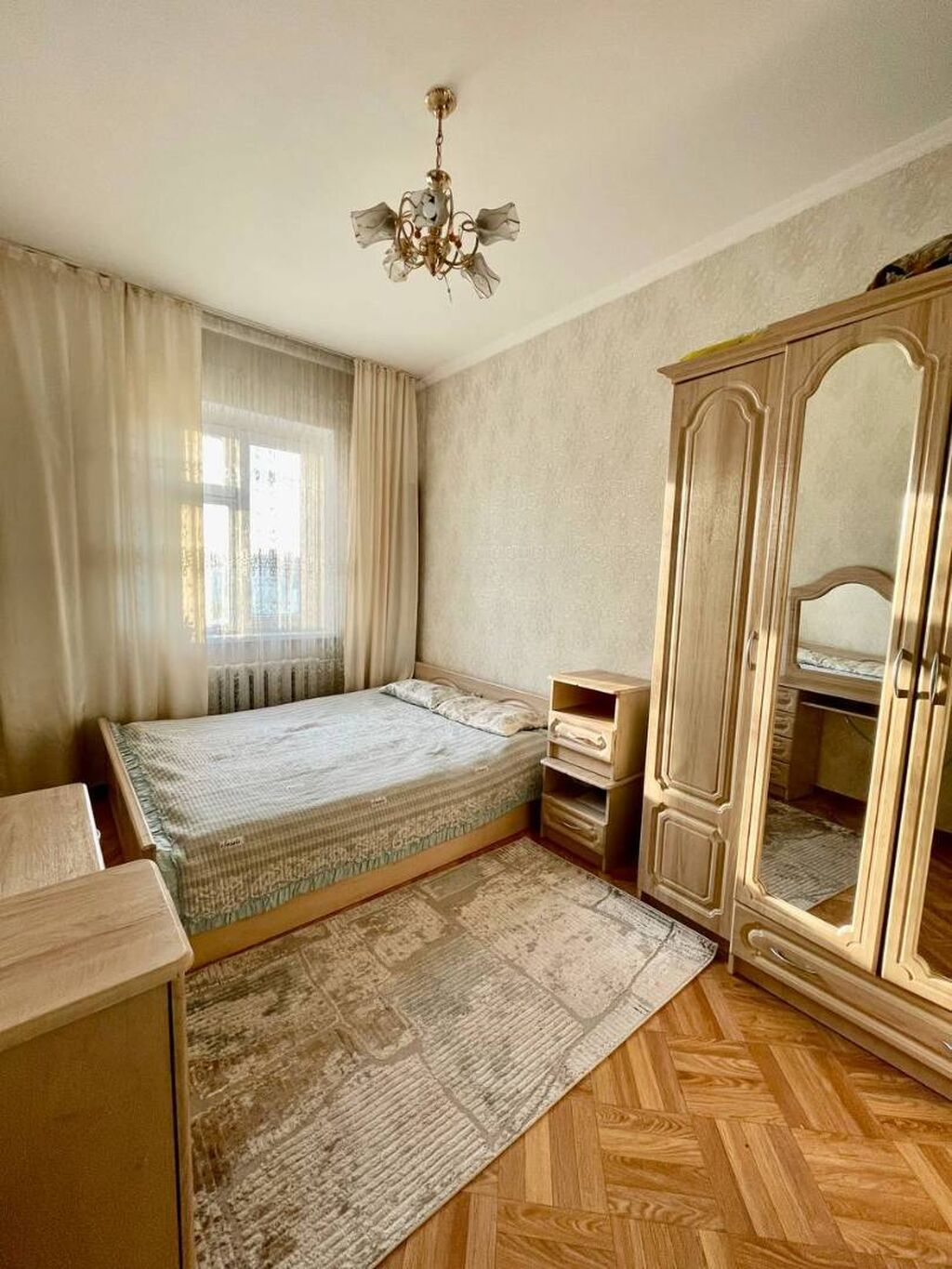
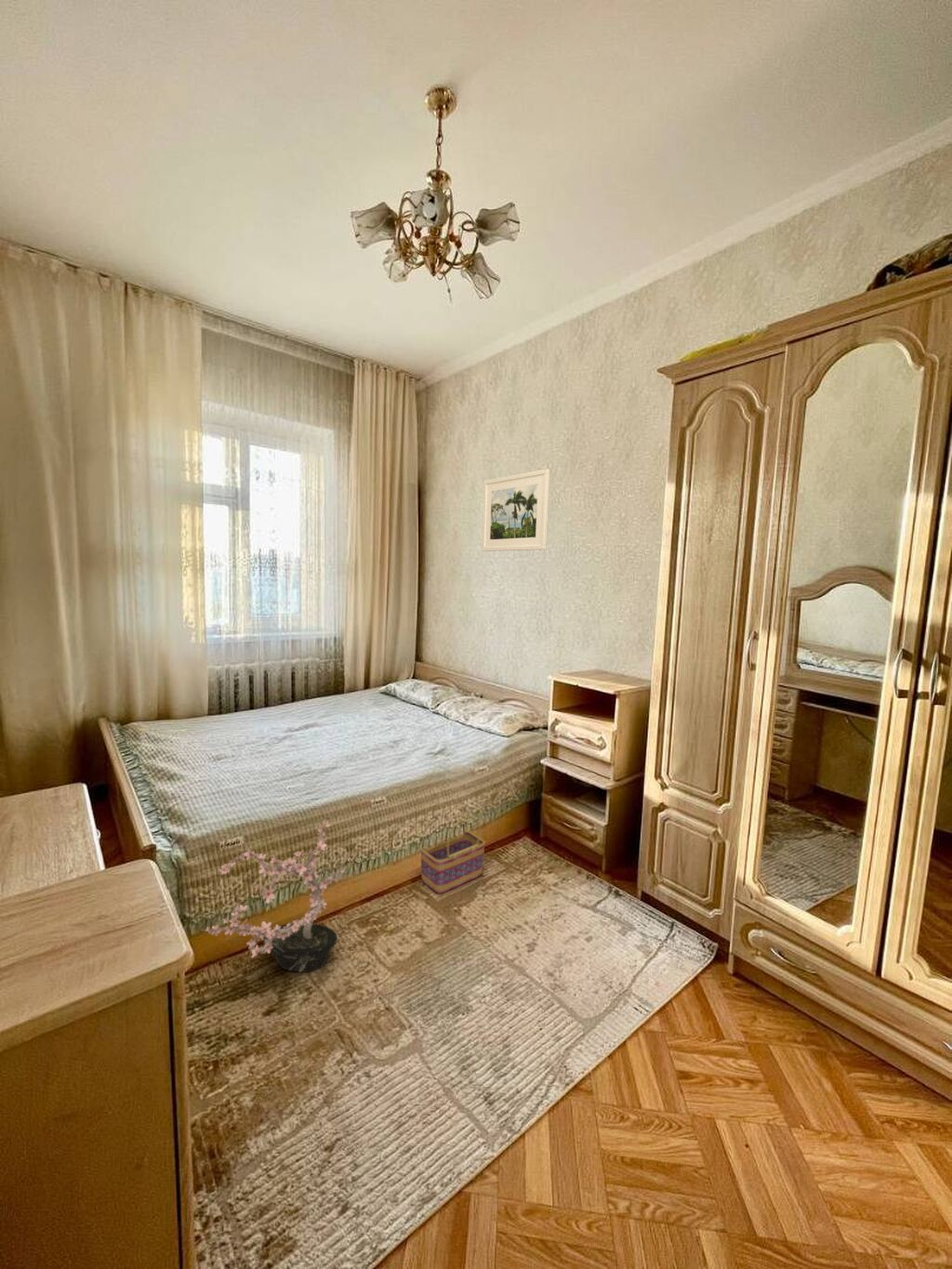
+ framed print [481,469,550,552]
+ basket [419,804,486,894]
+ potted plant [205,818,347,973]
